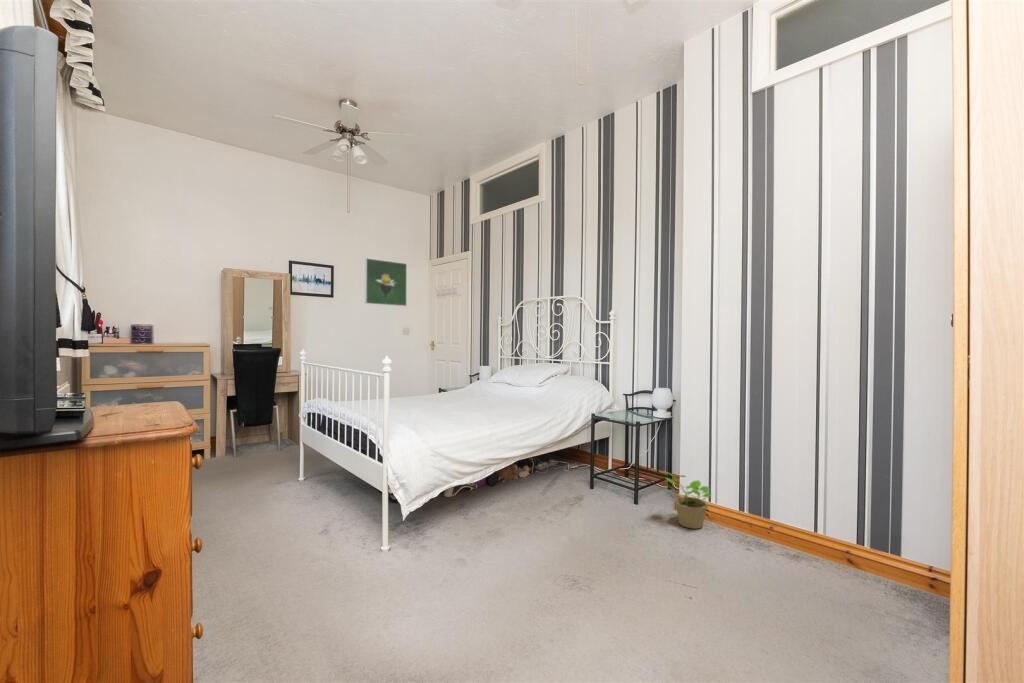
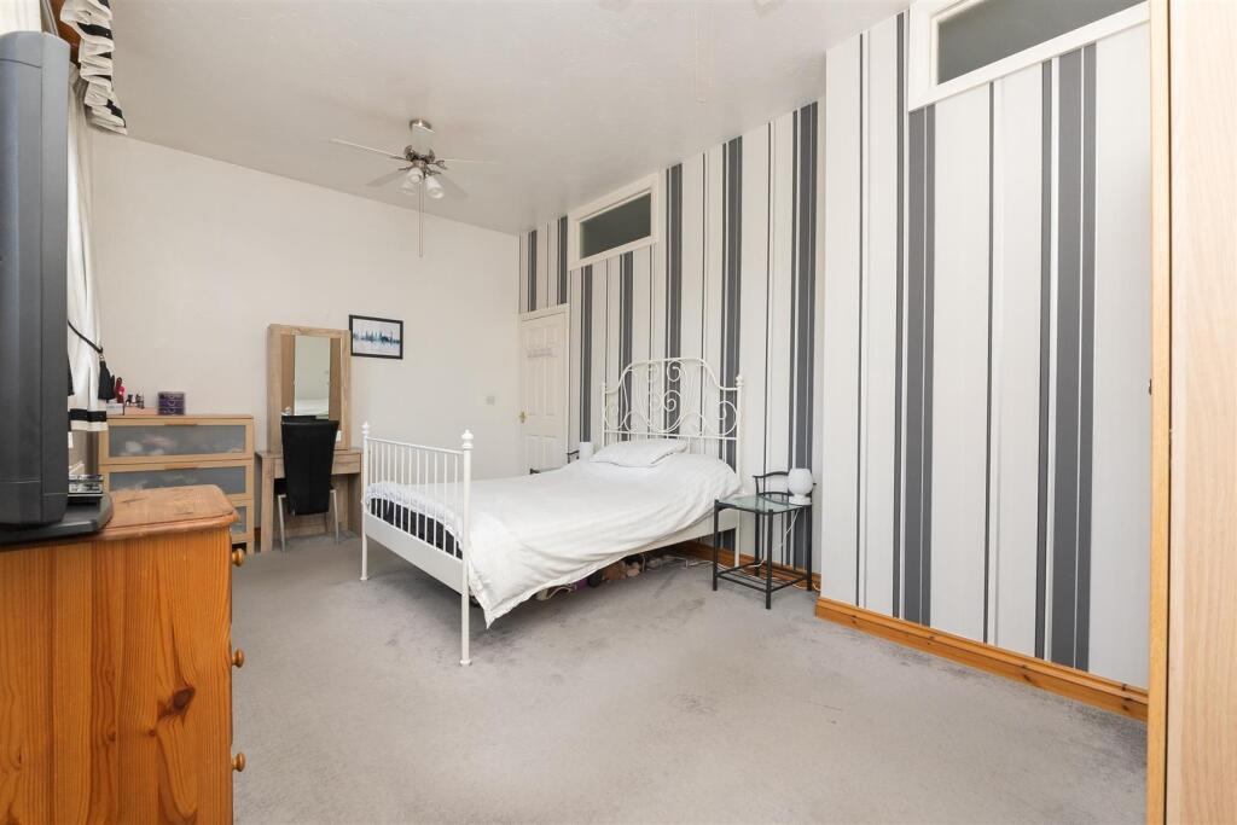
- potted plant [663,470,712,530]
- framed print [364,257,408,307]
